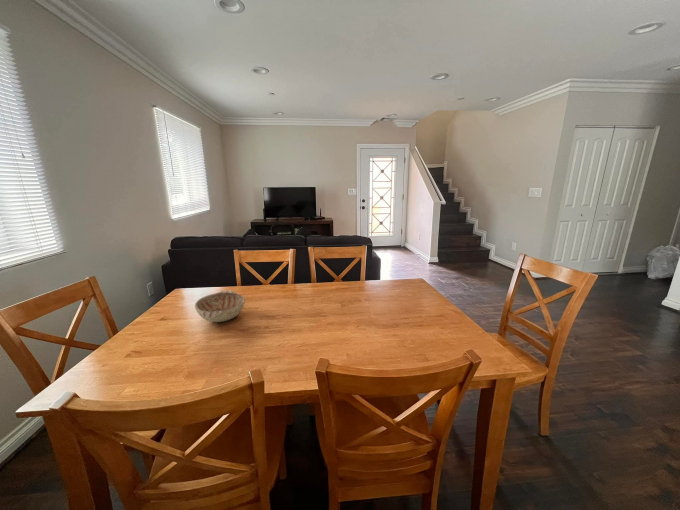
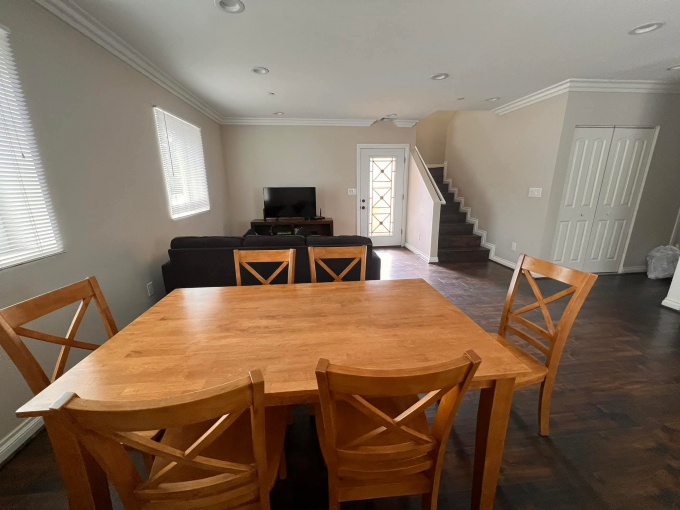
- decorative bowl [194,289,246,323]
